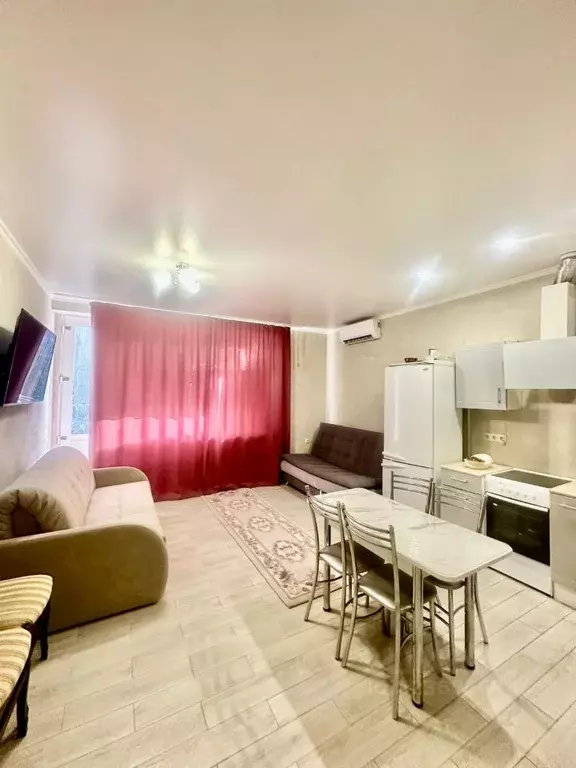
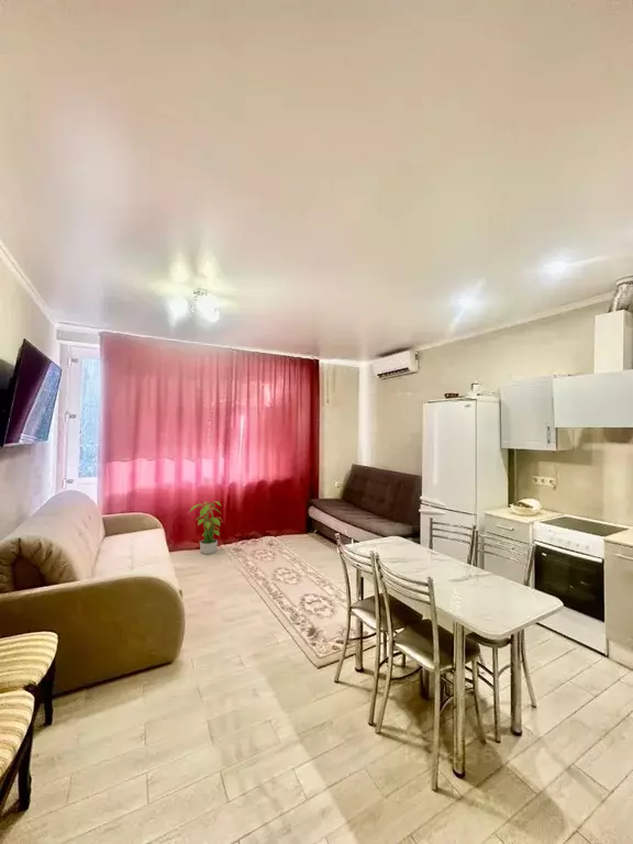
+ potted plant [189,500,224,555]
